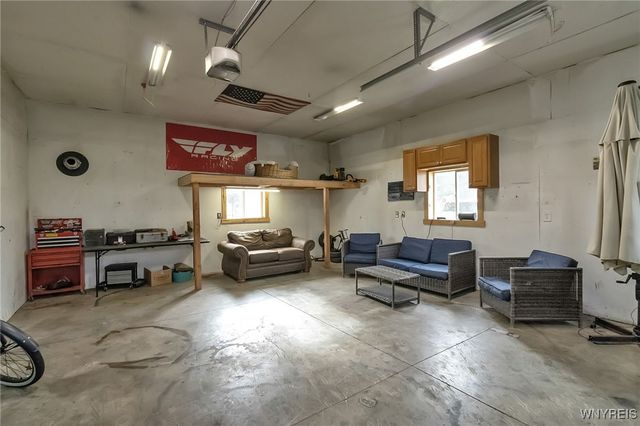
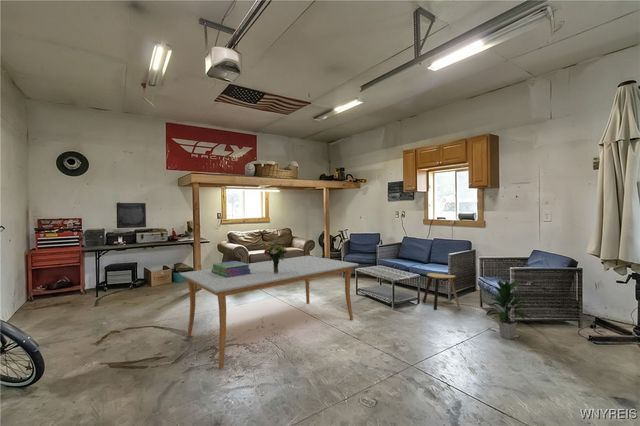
+ indoor plant [485,279,535,340]
+ wall art [115,202,147,229]
+ bouquet [263,244,288,273]
+ dining table [179,255,360,369]
+ stack of books [211,260,251,277]
+ stool [422,272,461,311]
